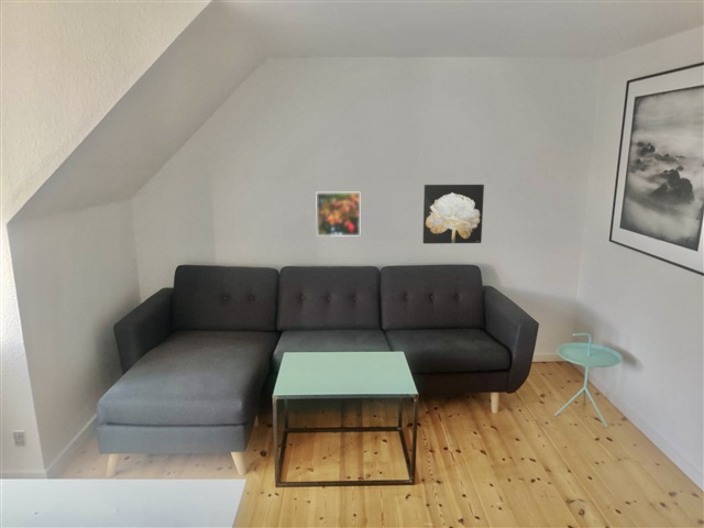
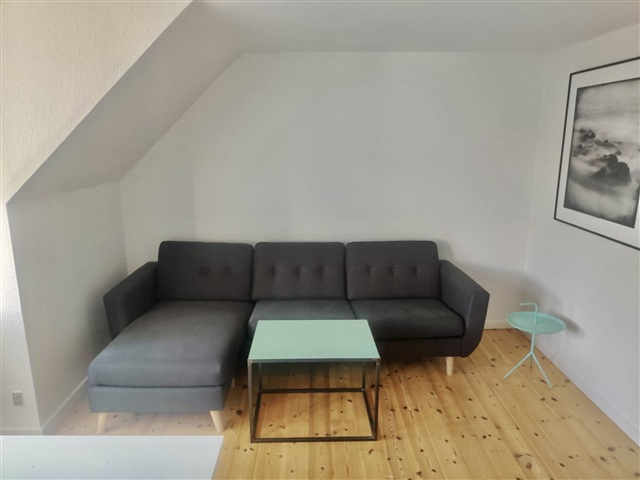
- wall art [422,184,485,245]
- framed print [315,191,361,238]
